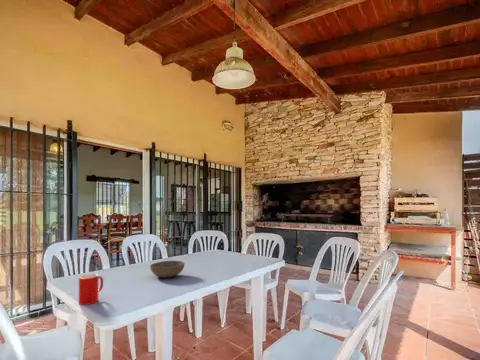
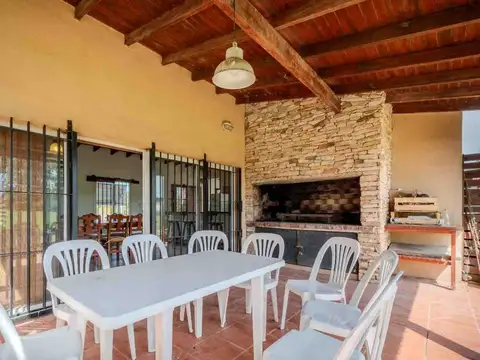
- cup [78,273,104,306]
- bowl [149,260,186,279]
